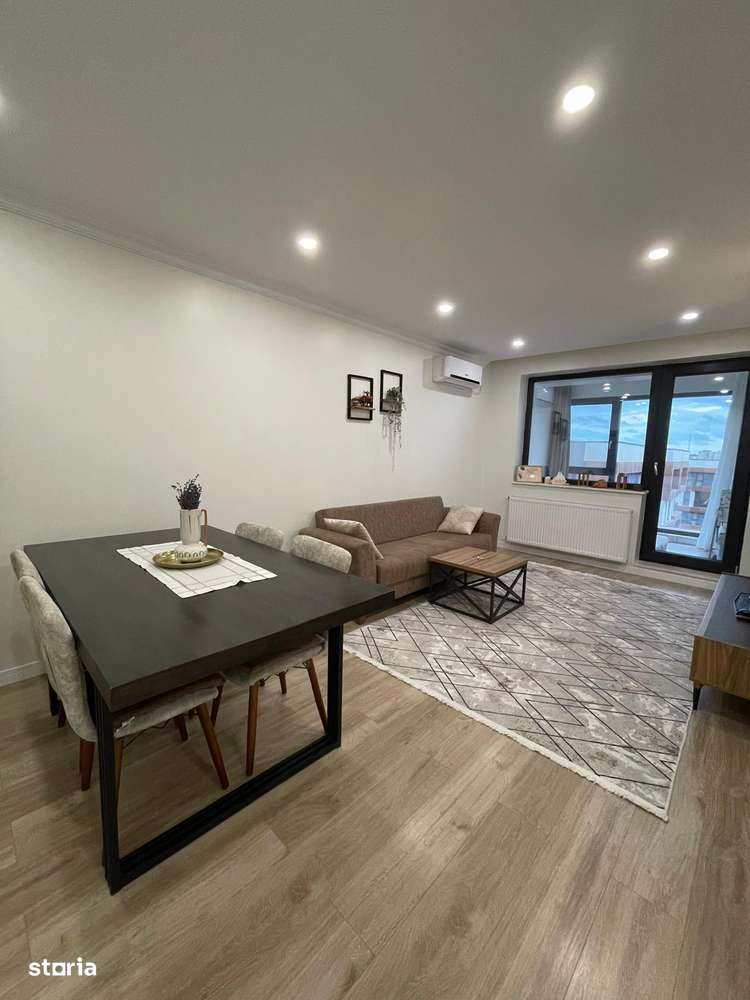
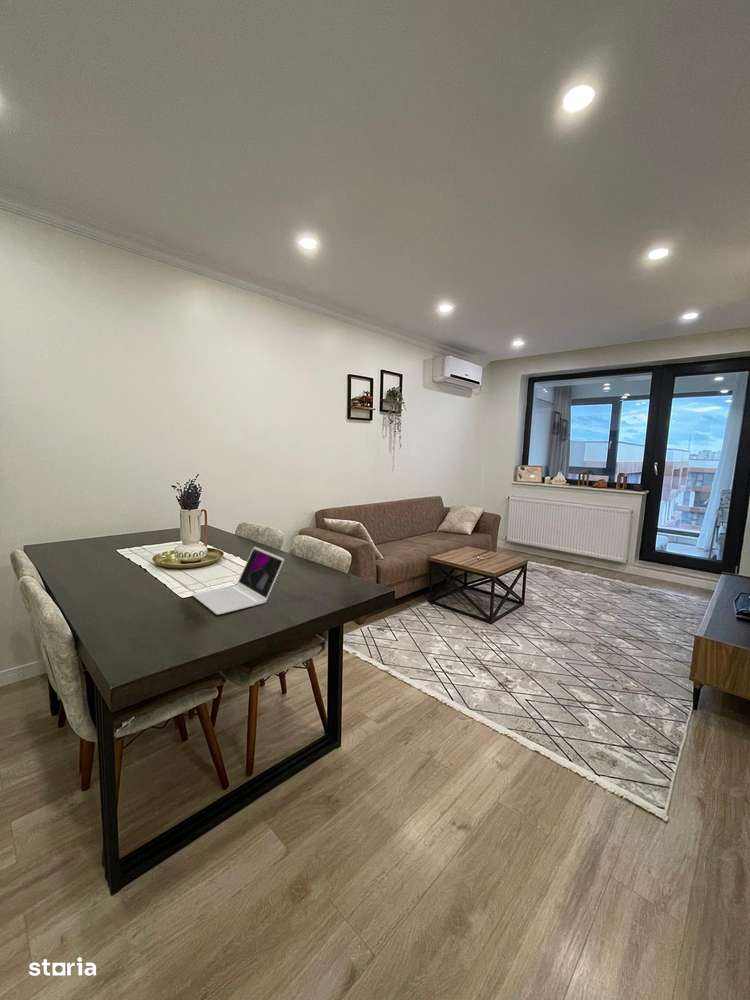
+ laptop [191,546,285,616]
